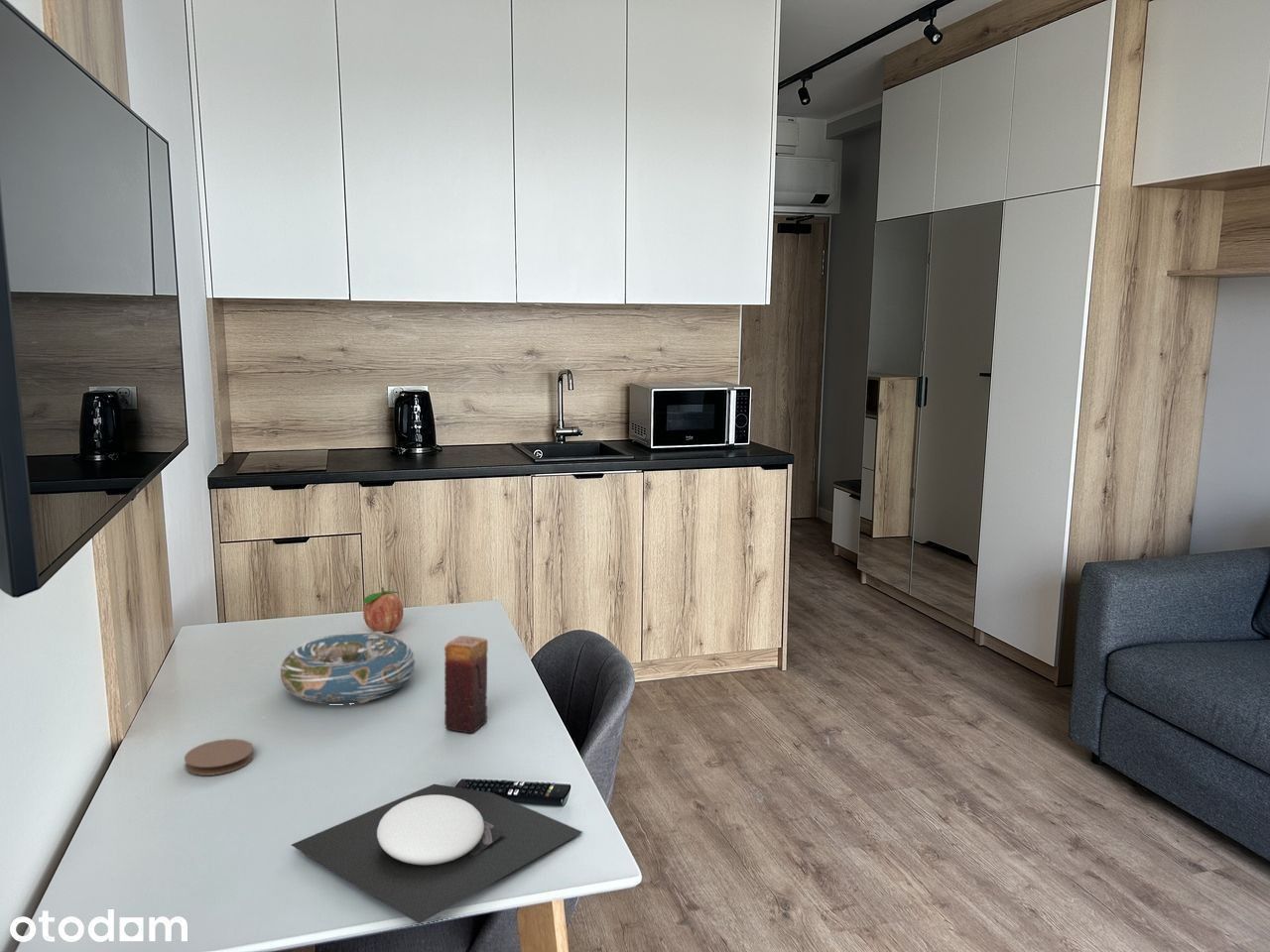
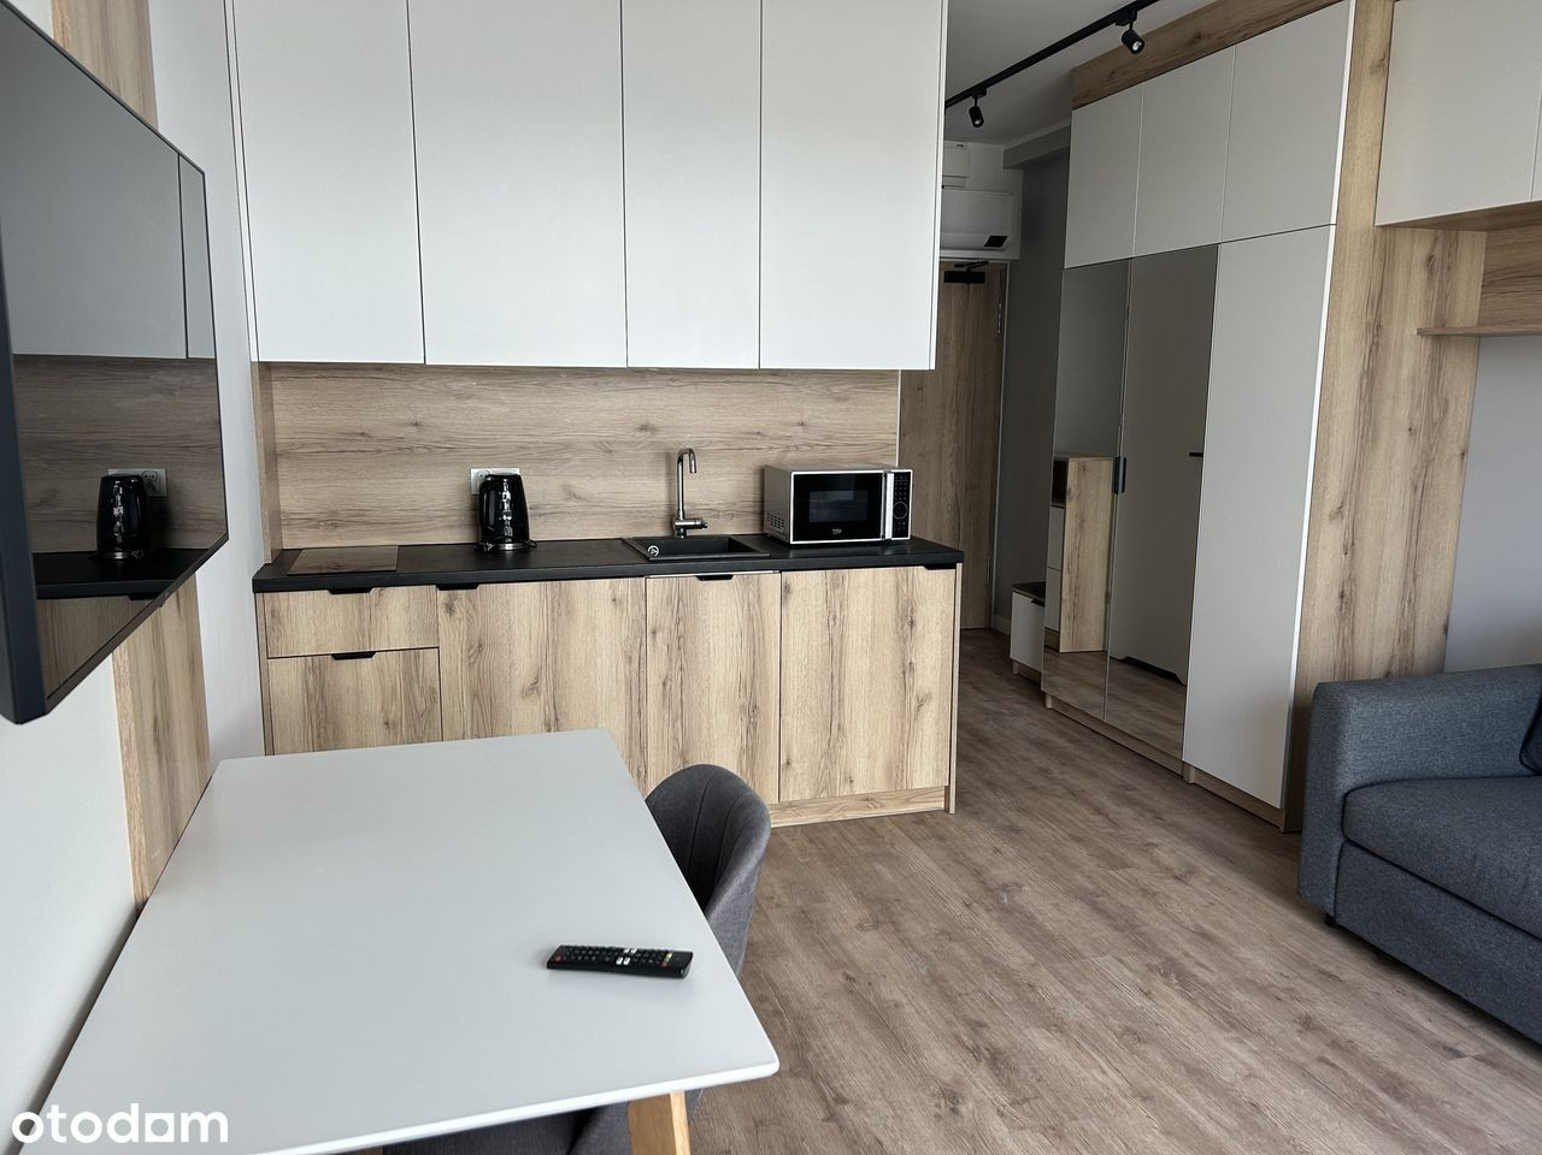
- candle [444,635,488,734]
- decorative bowl [278,631,416,705]
- fruit [362,586,405,634]
- coaster [184,738,255,776]
- plate [291,783,583,924]
